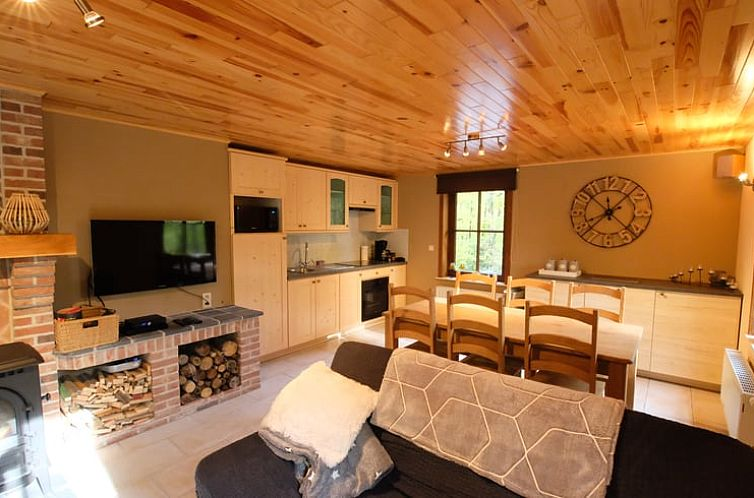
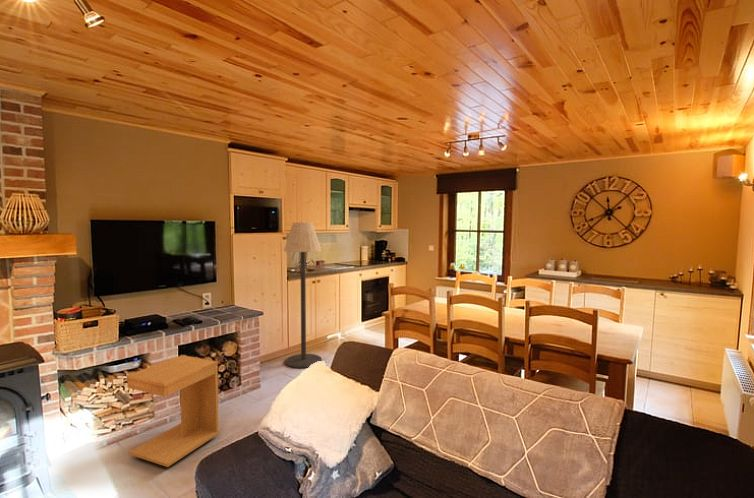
+ floor lamp [283,222,323,369]
+ side table [125,354,220,468]
